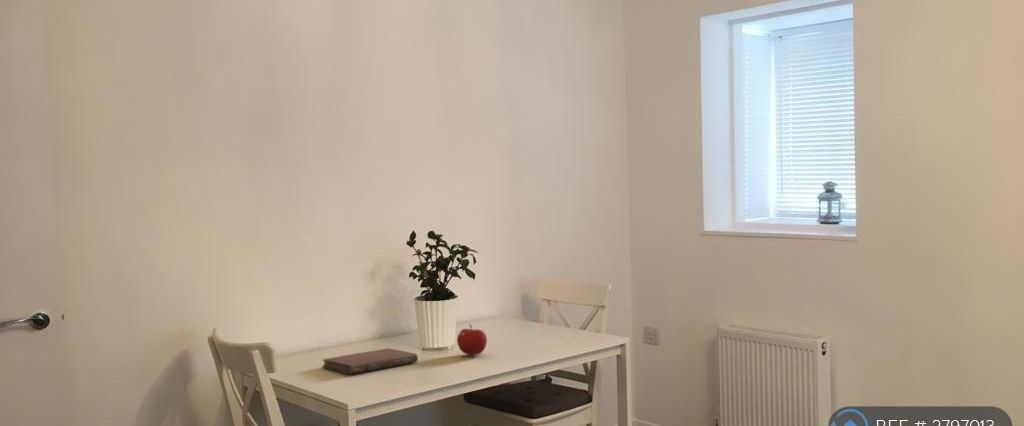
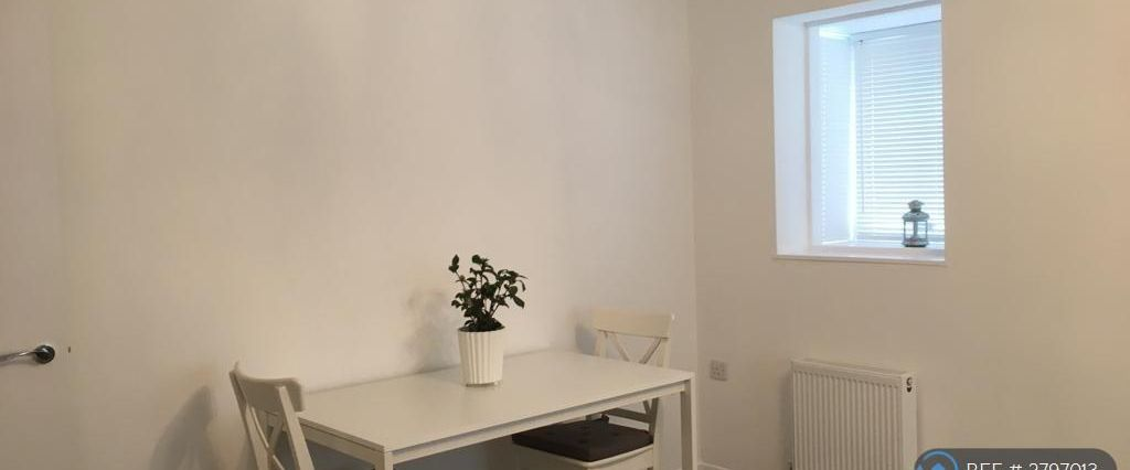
- notebook [321,347,419,375]
- fruit [456,323,488,356]
